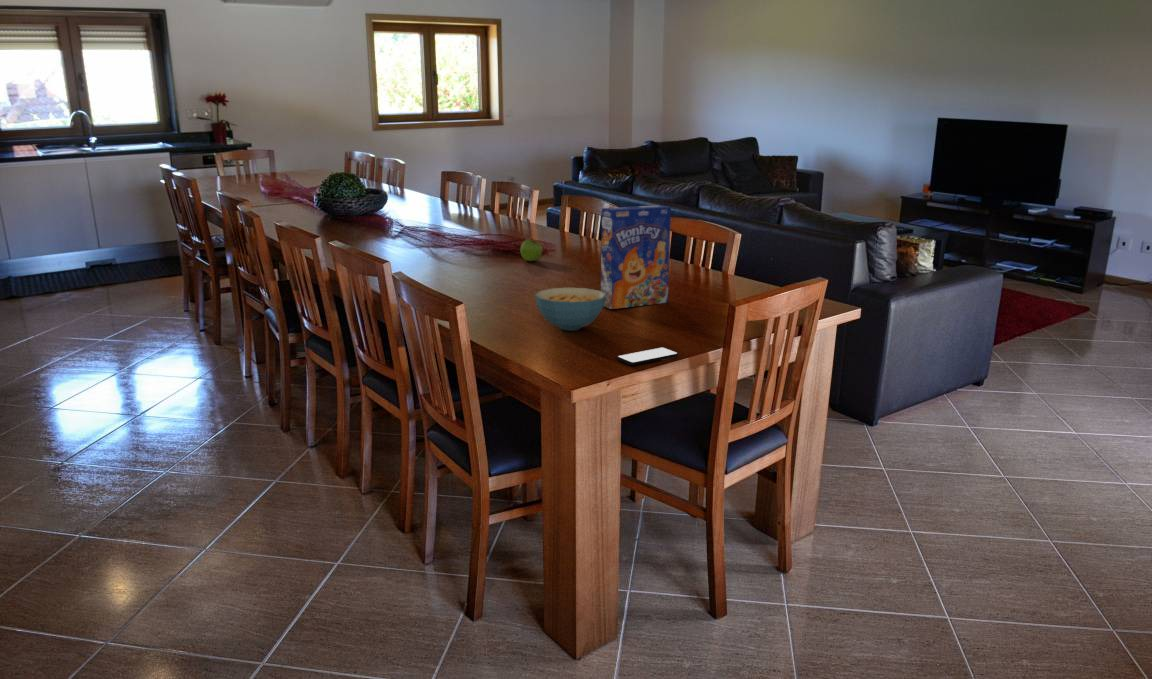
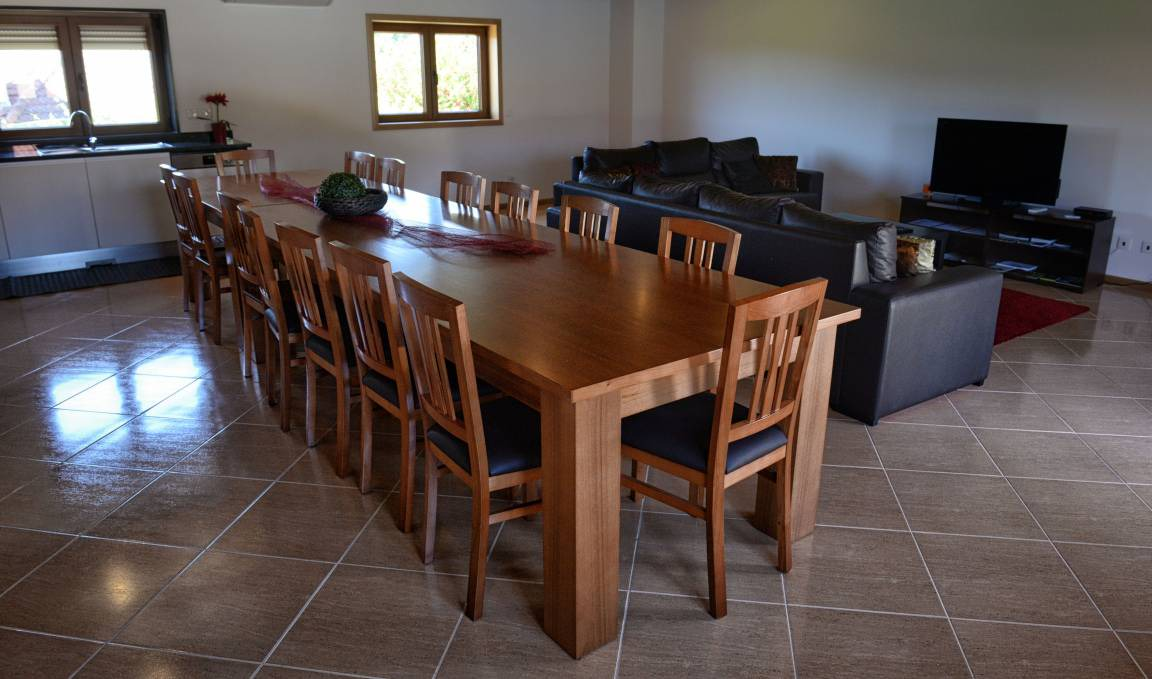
- cereal bowl [534,287,606,331]
- fruit [520,239,544,262]
- cereal box [600,204,672,310]
- smartphone [616,347,679,366]
